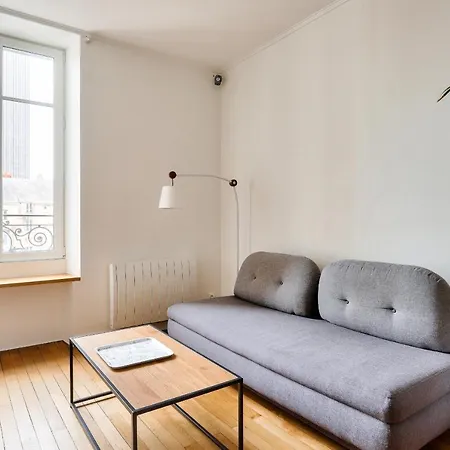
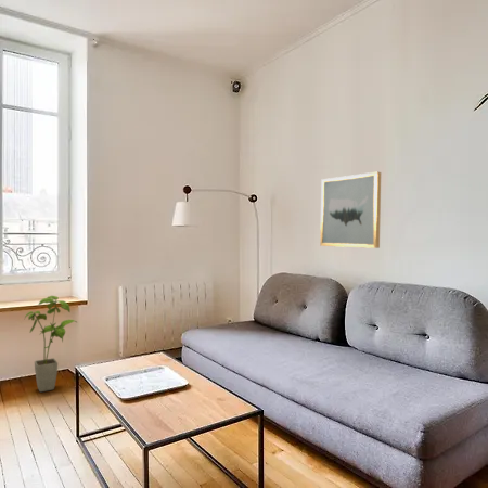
+ wall art [319,171,382,249]
+ house plant [24,295,78,393]
